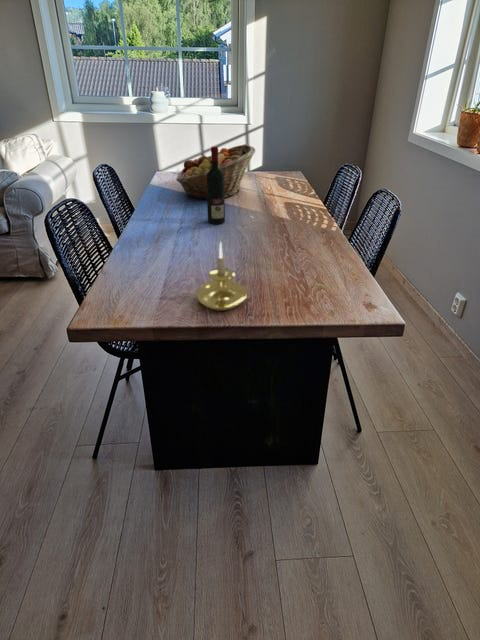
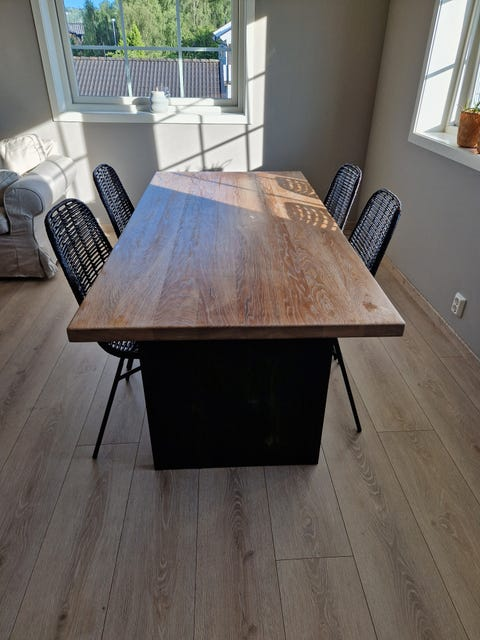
- candle holder [196,241,248,312]
- alcohol [206,146,226,225]
- fruit basket [175,144,256,200]
